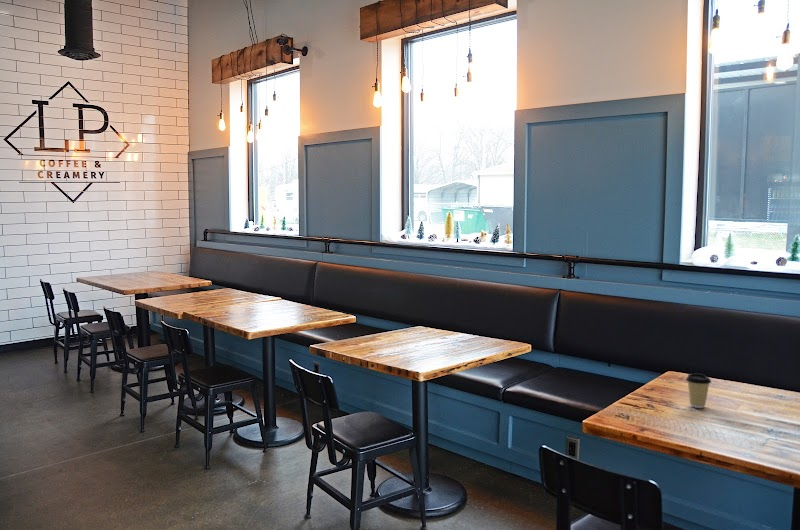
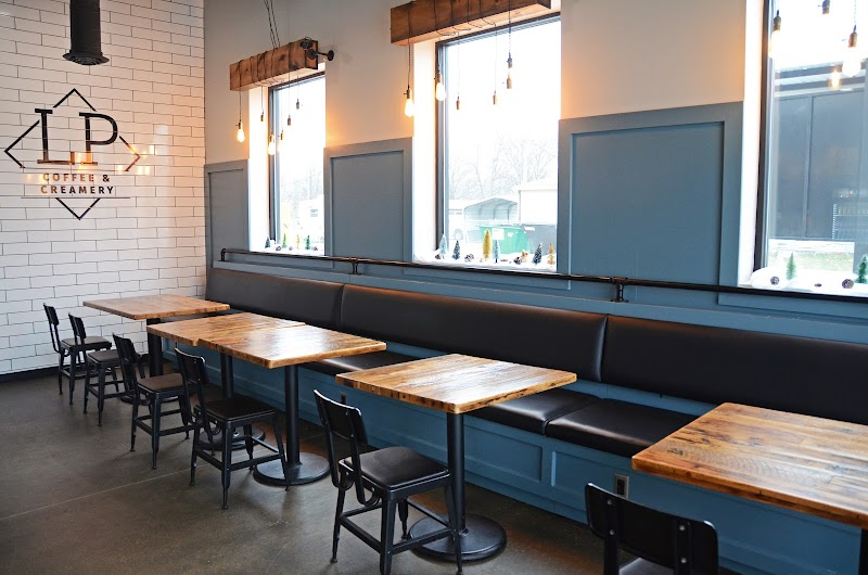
- coffee cup [685,372,712,409]
